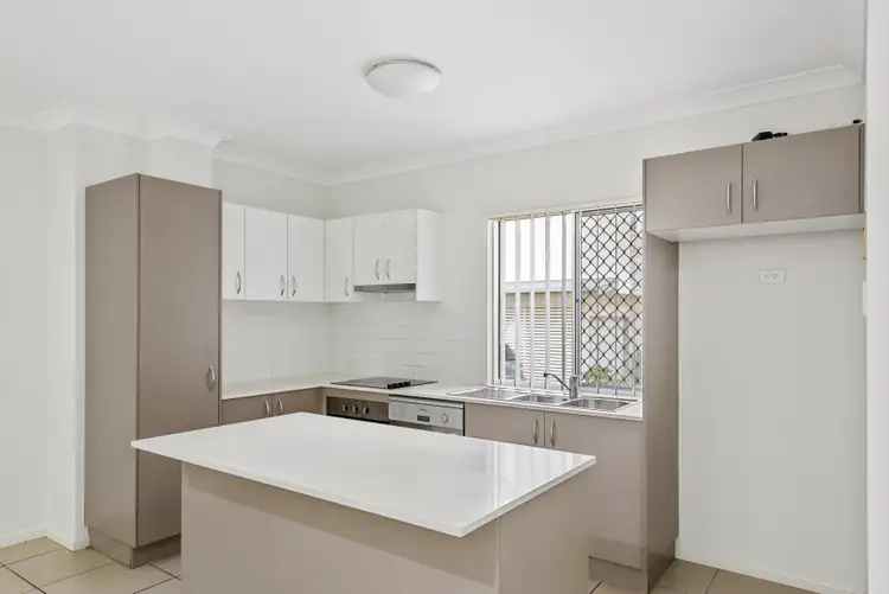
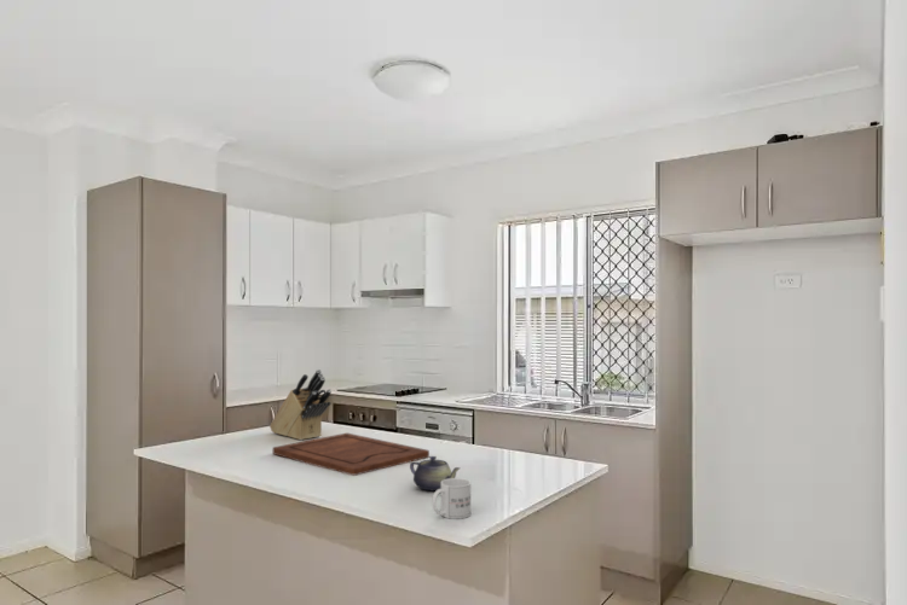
+ cutting board [272,432,431,476]
+ knife block [268,368,333,441]
+ mug [432,477,472,520]
+ teapot [409,455,461,491]
